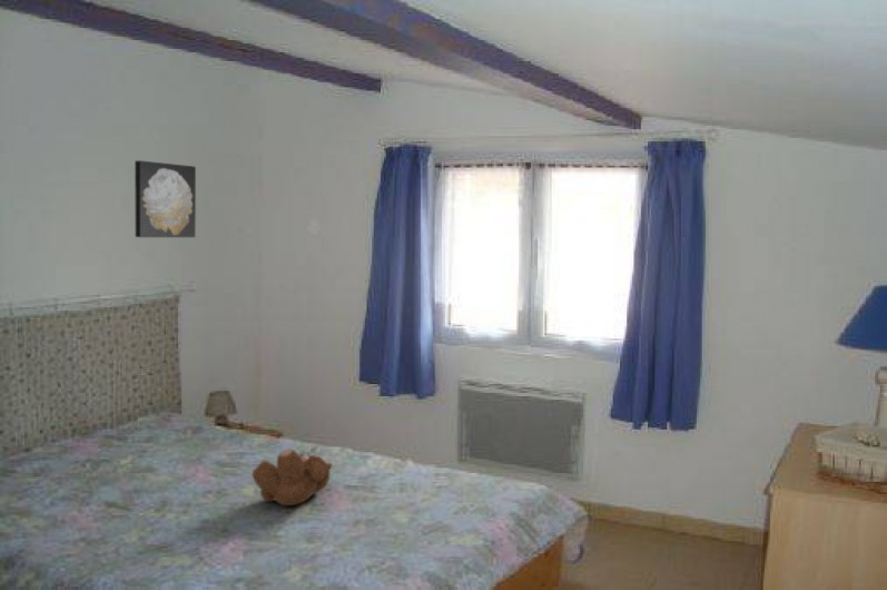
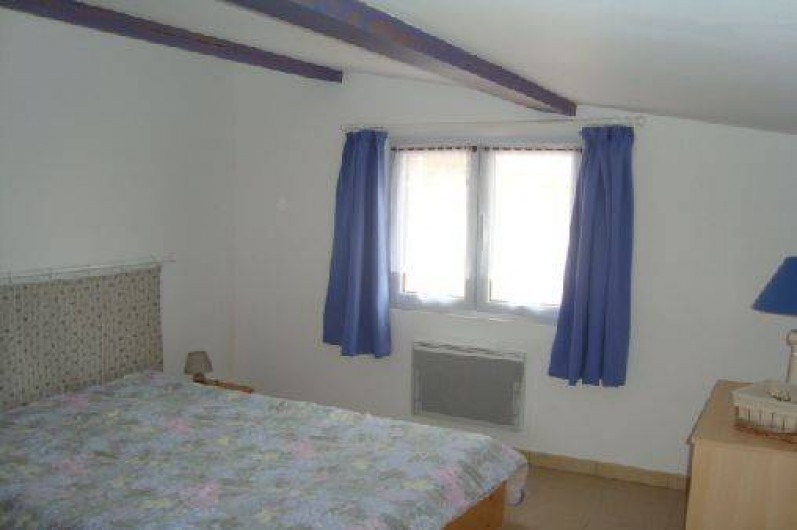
- teddy bear [252,449,334,508]
- wall art [134,159,197,238]
